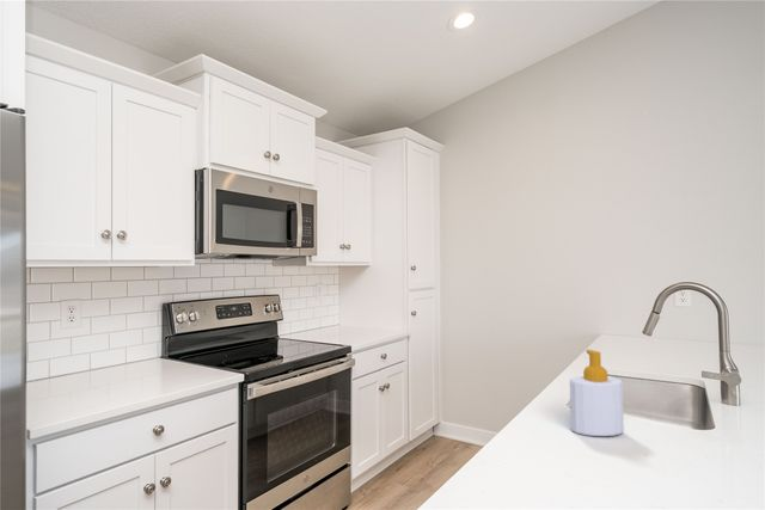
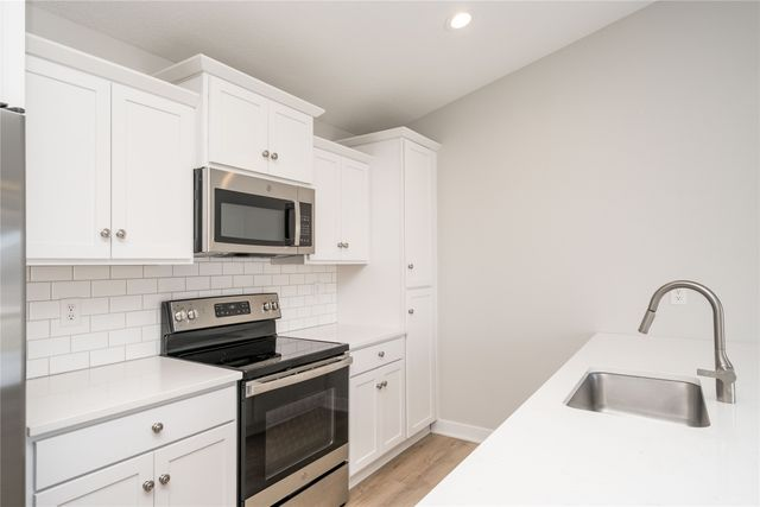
- soap bottle [569,349,625,437]
